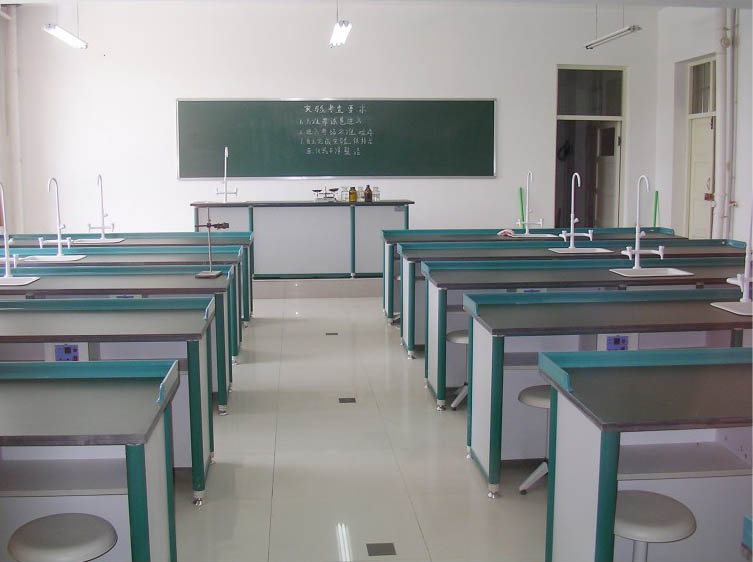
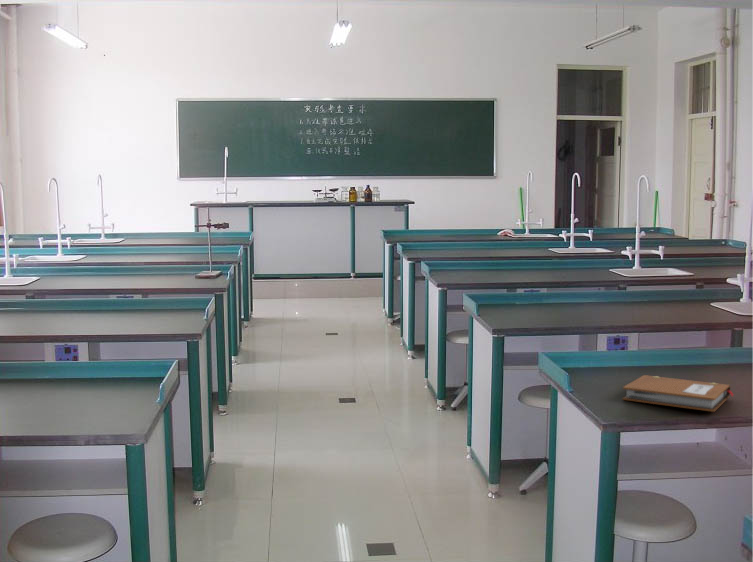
+ notebook [622,374,735,413]
